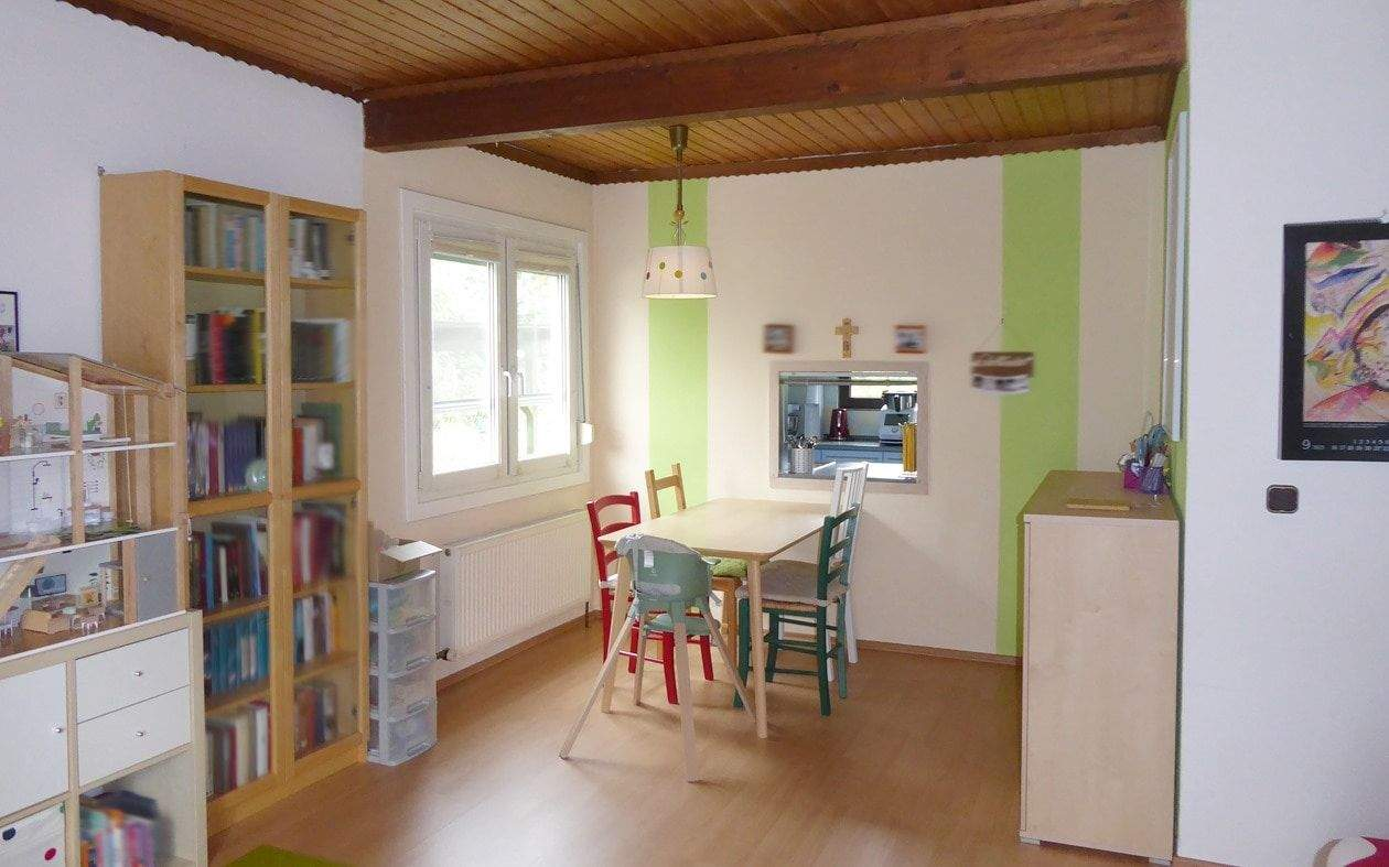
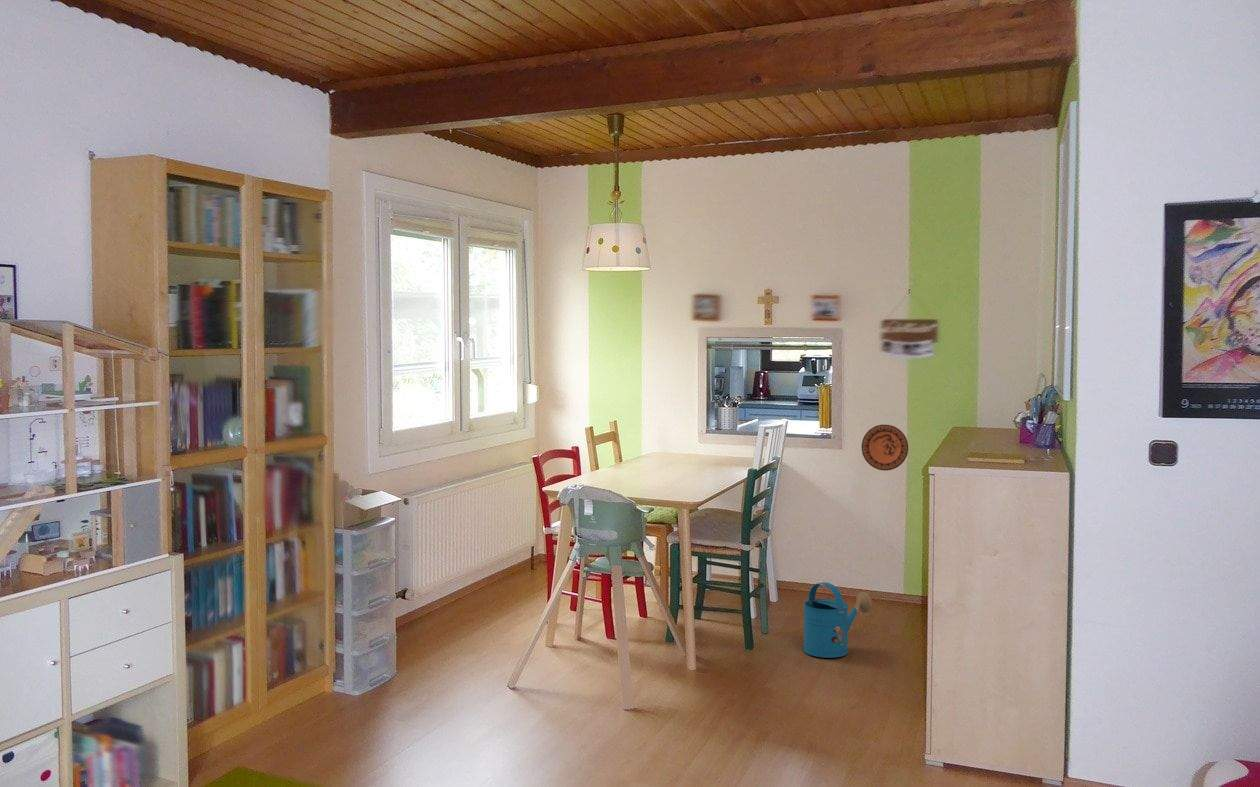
+ decorative plate [861,424,909,472]
+ watering can [803,581,872,659]
